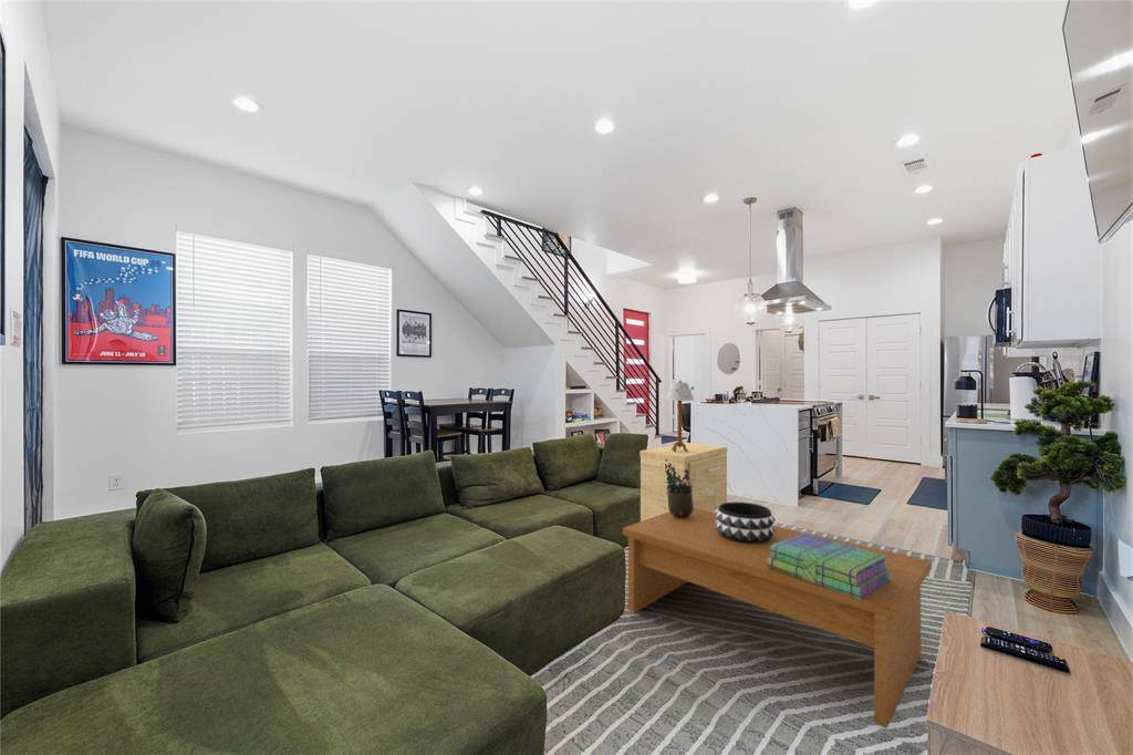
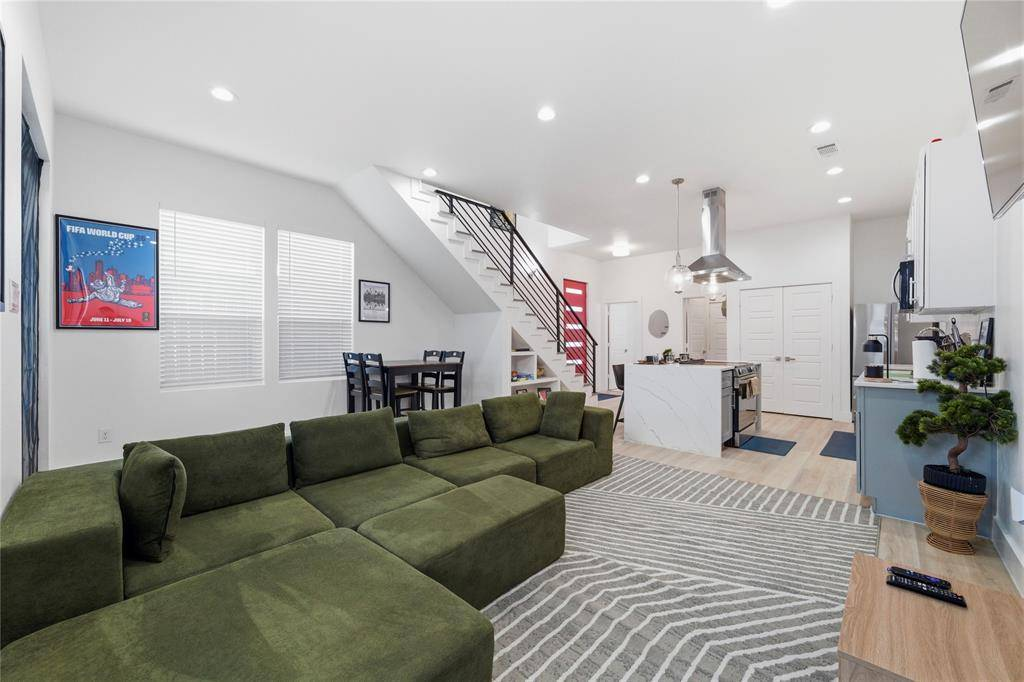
- stack of books [767,534,891,599]
- table lamp [665,380,695,452]
- potted plant [662,458,697,518]
- decorative bowl [715,500,777,544]
- side table [638,442,728,521]
- coffee table [622,507,933,730]
